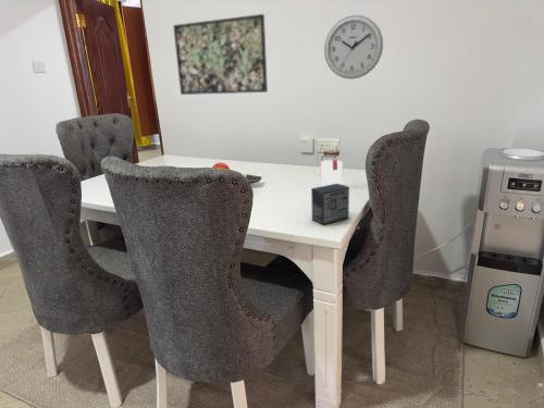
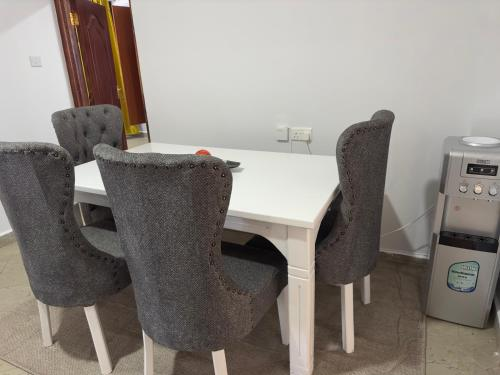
- wall clock [323,14,384,81]
- small box [310,184,350,225]
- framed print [172,13,269,96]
- jar [319,149,344,186]
